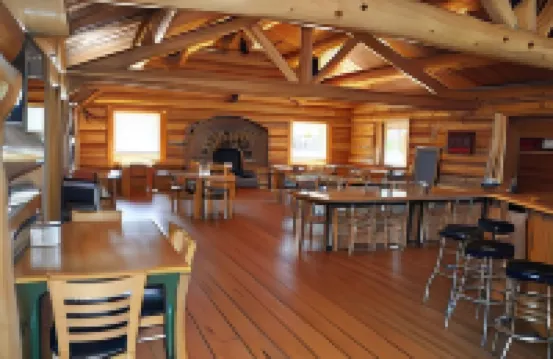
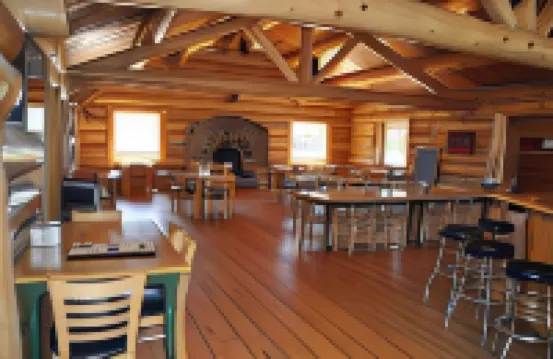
+ board game [66,232,157,260]
